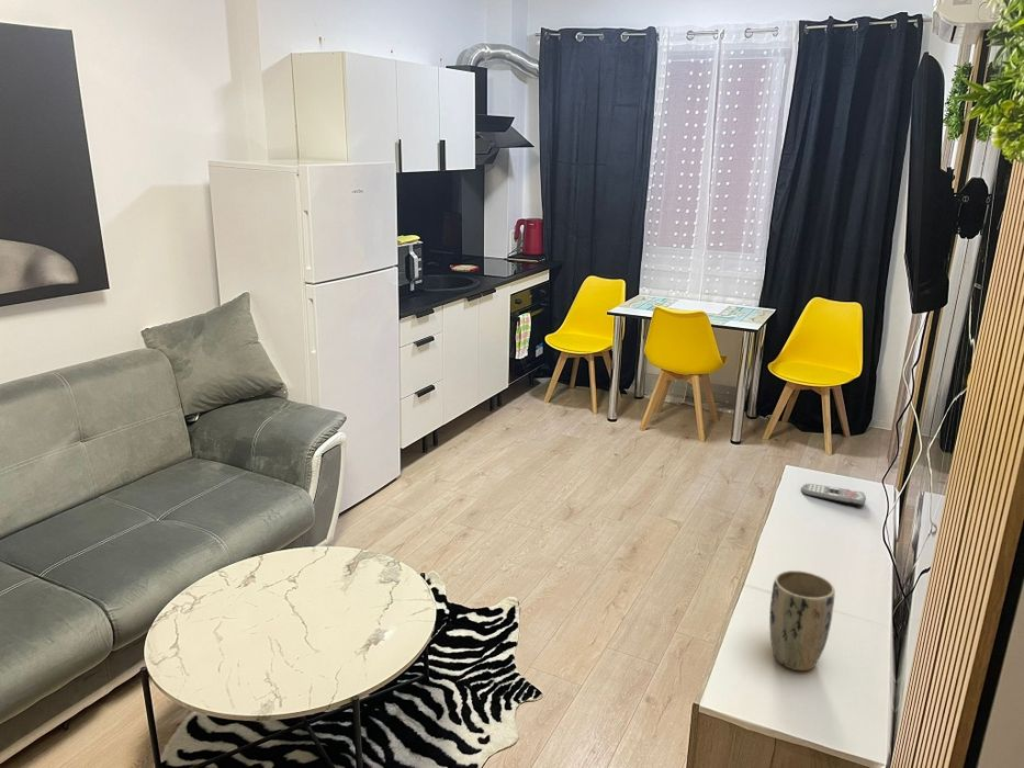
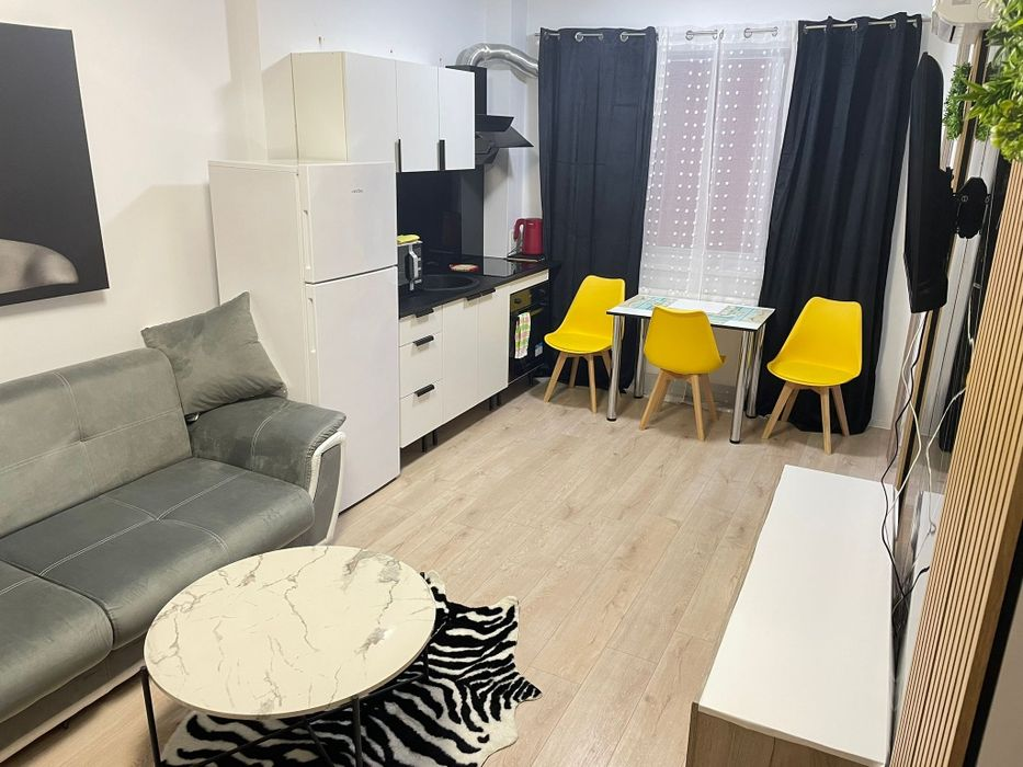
- plant pot [768,569,836,671]
- remote control [800,483,867,507]
